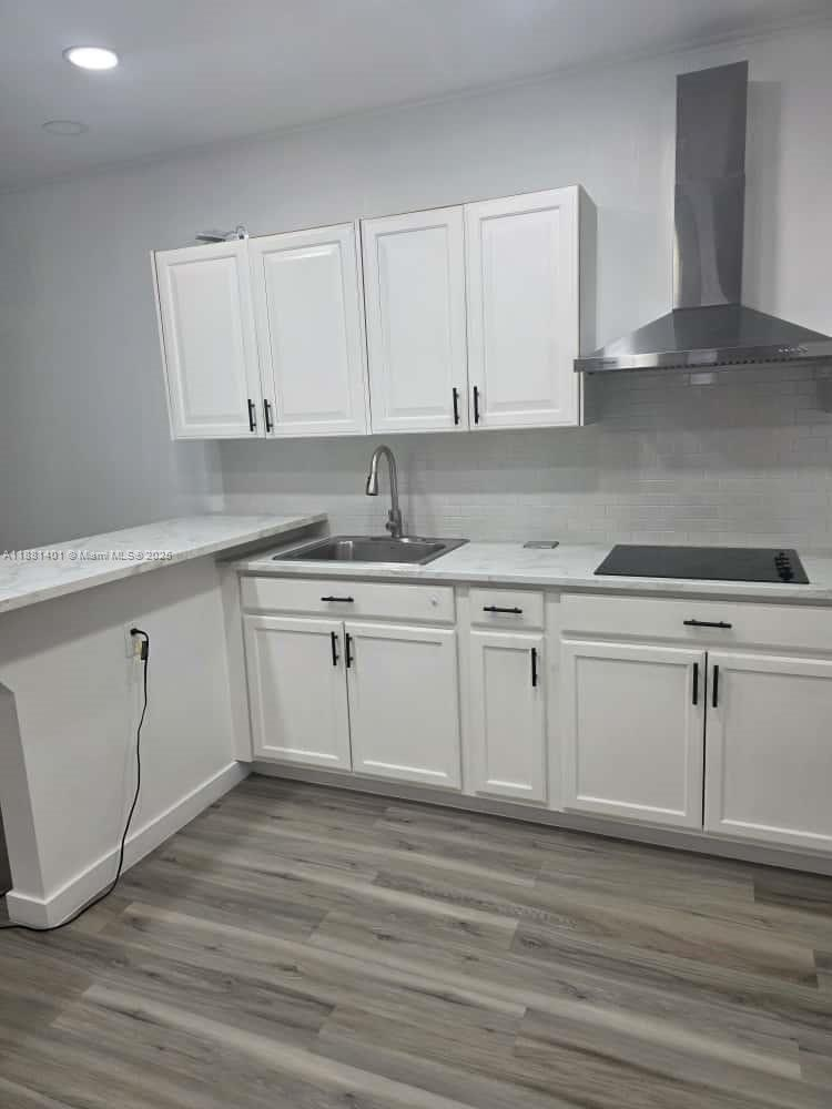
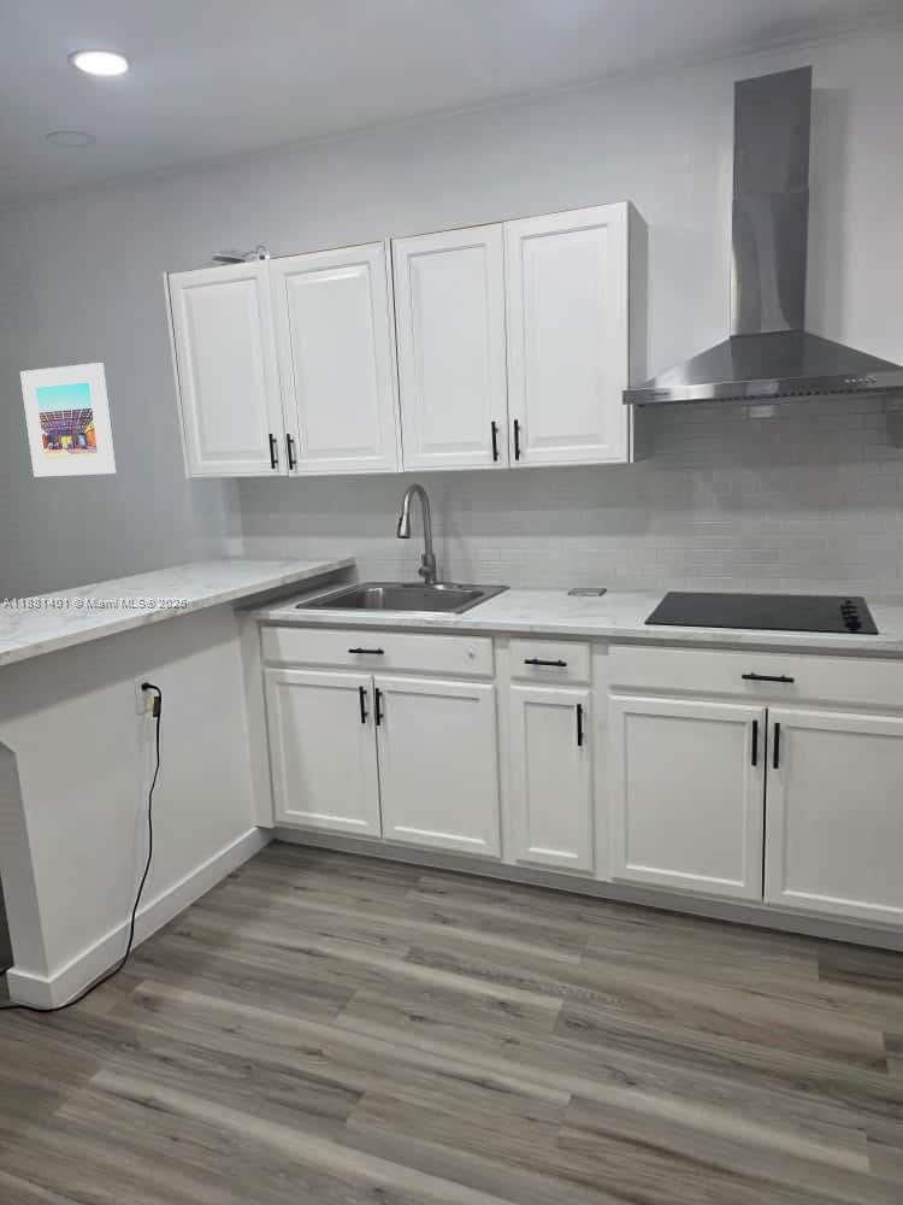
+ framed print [19,362,117,478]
